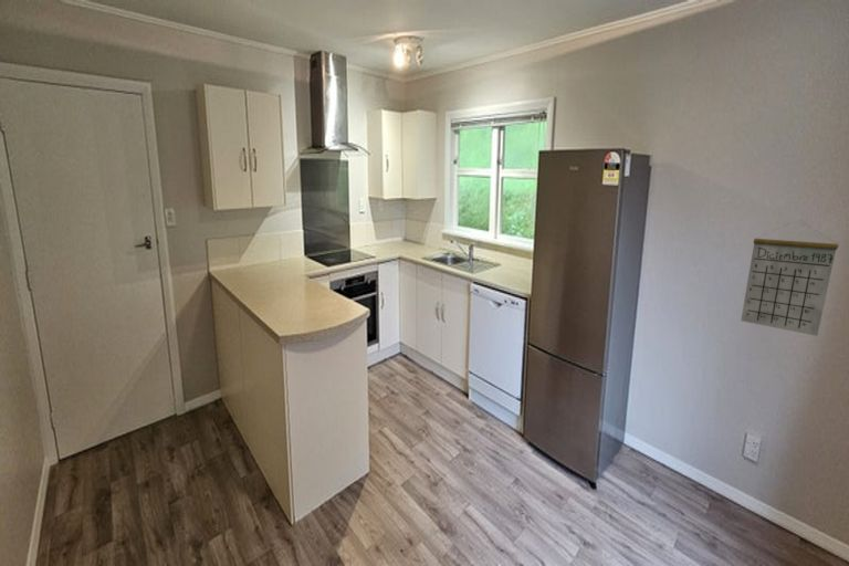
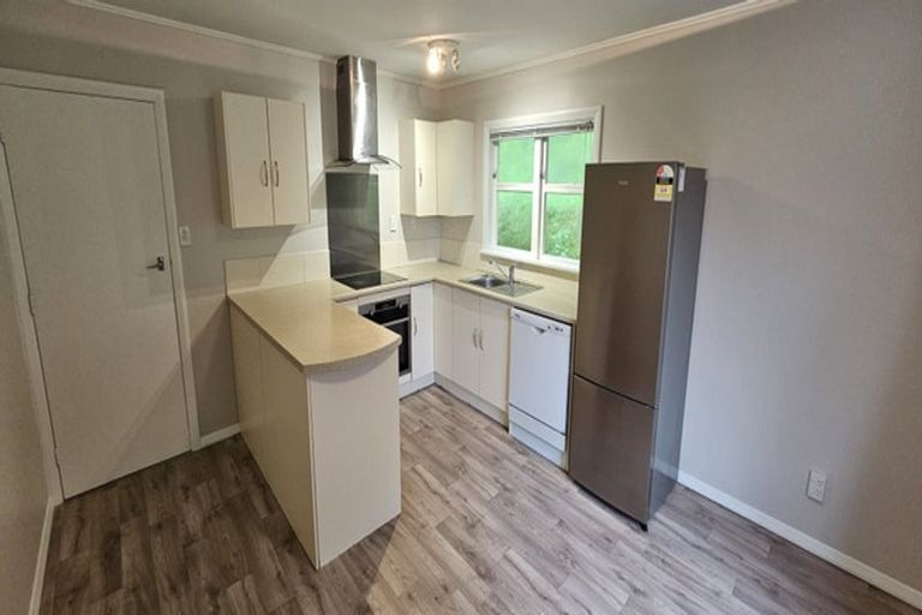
- calendar [740,220,839,337]
